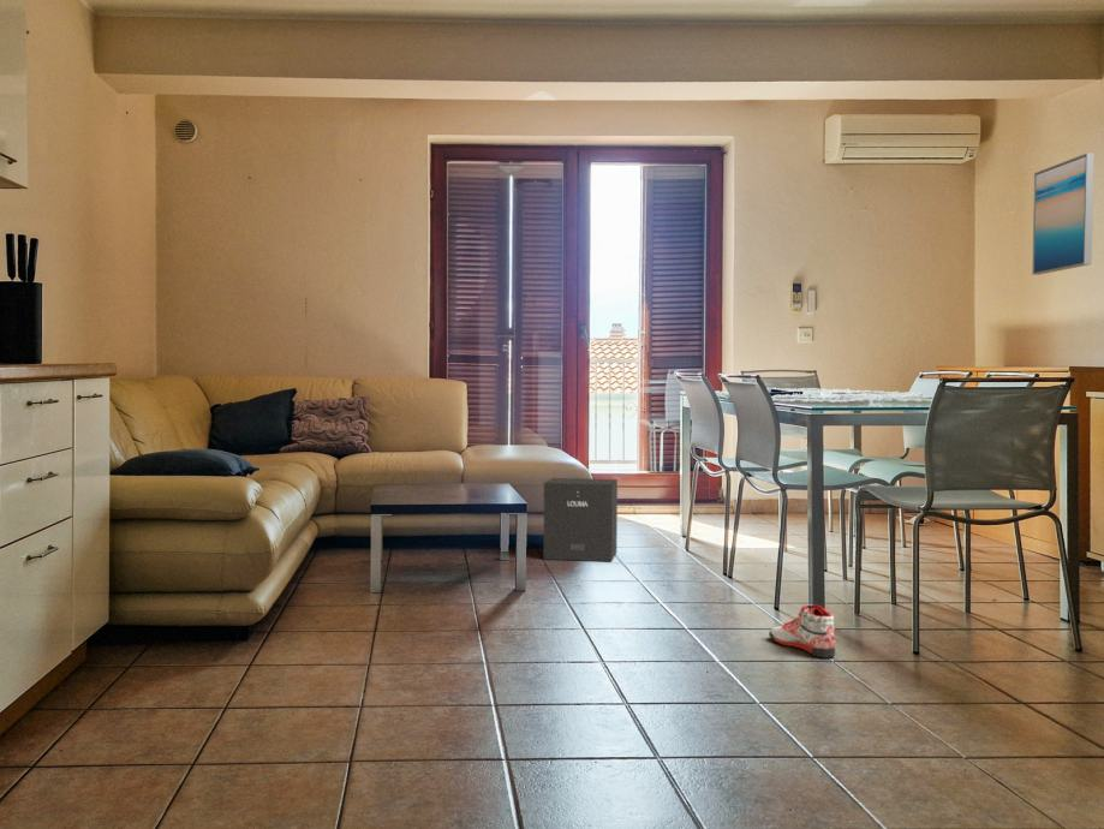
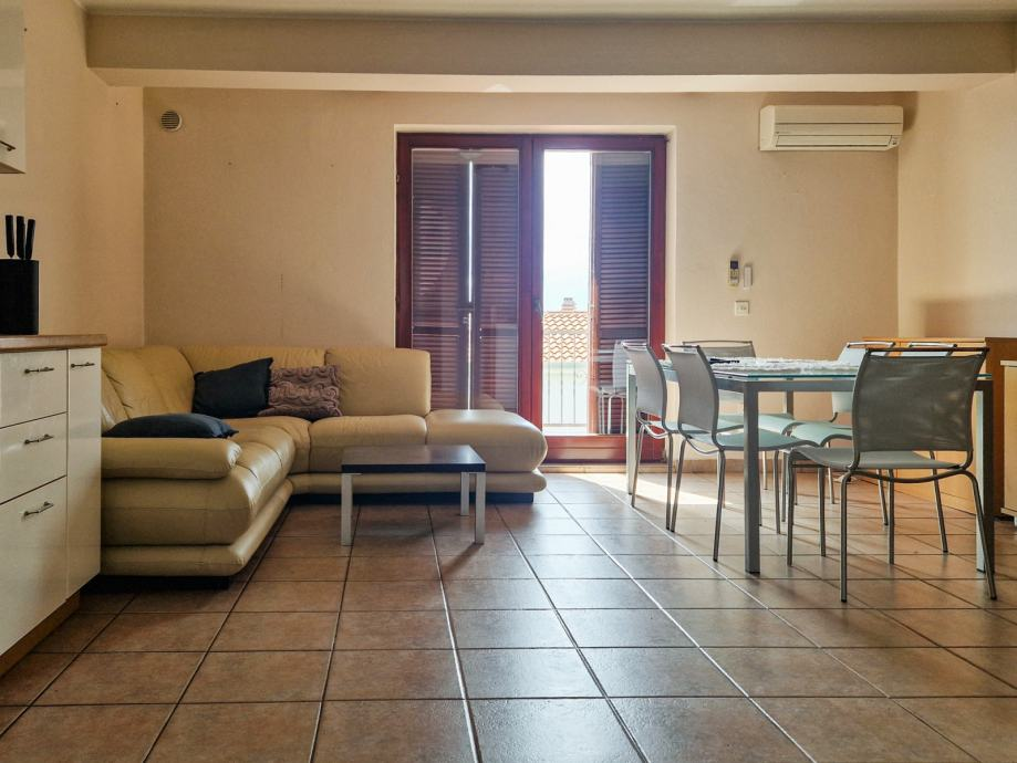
- sneaker [768,603,837,660]
- wall art [1031,151,1096,276]
- speaker [543,477,619,562]
